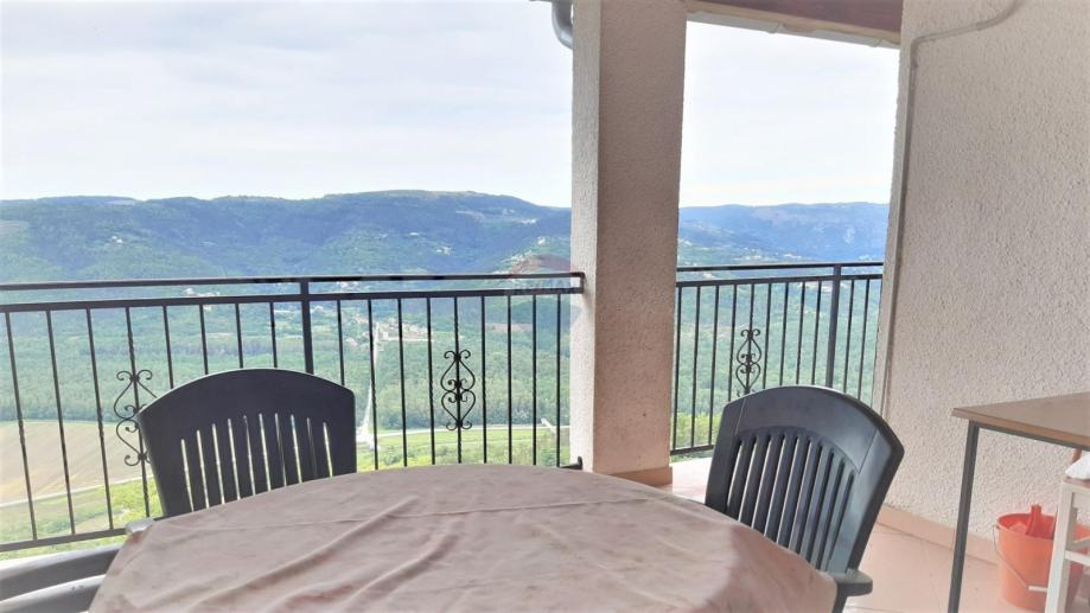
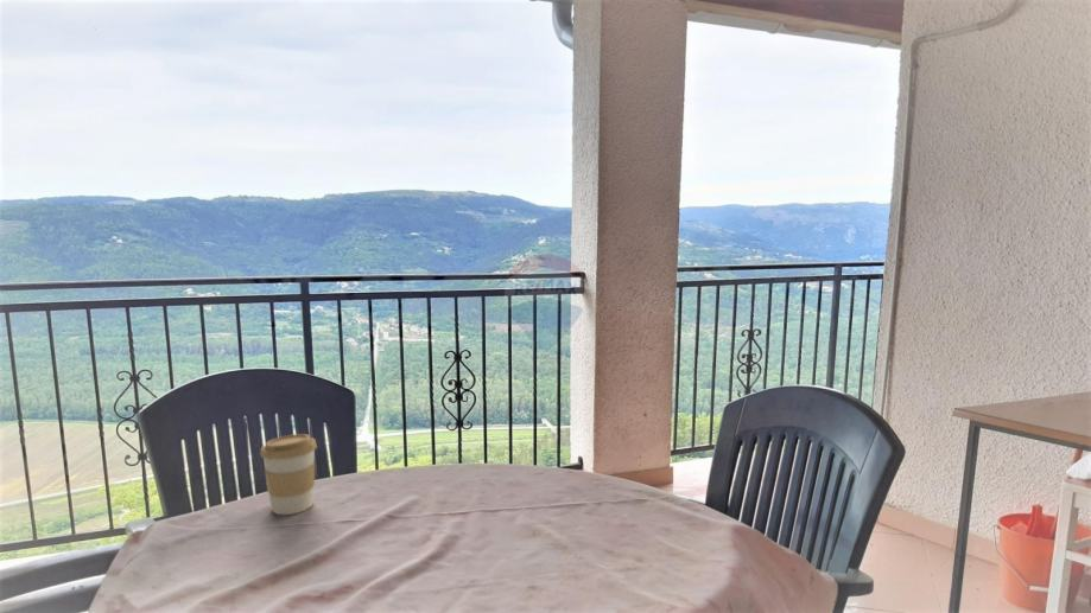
+ coffee cup [259,433,318,516]
